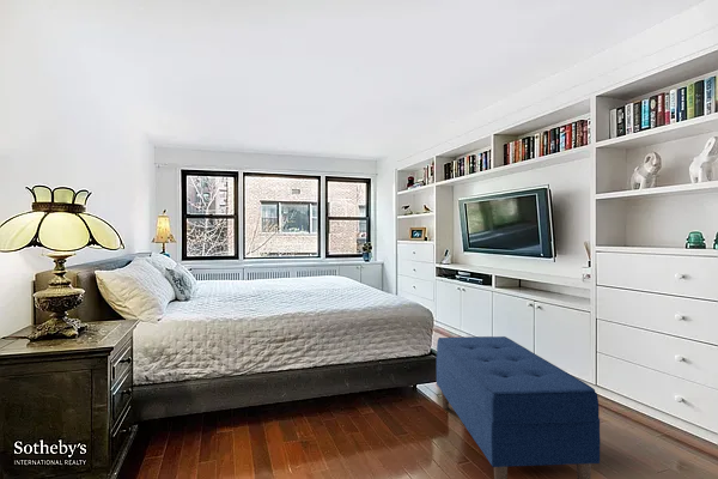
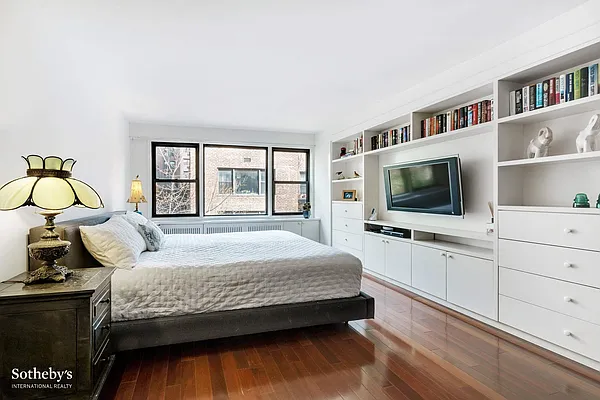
- bench [436,335,601,479]
